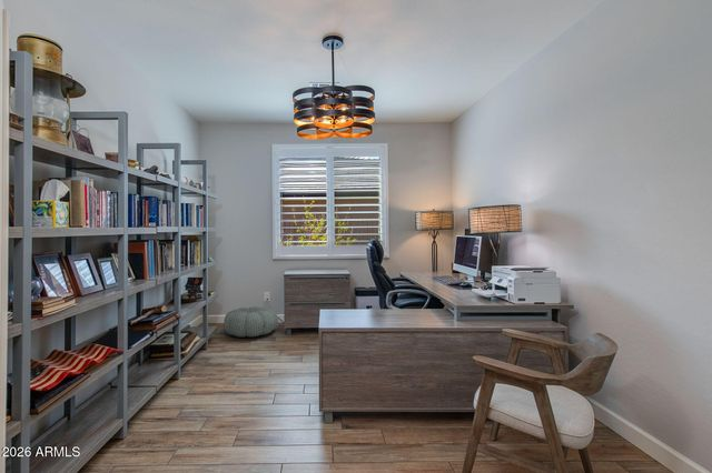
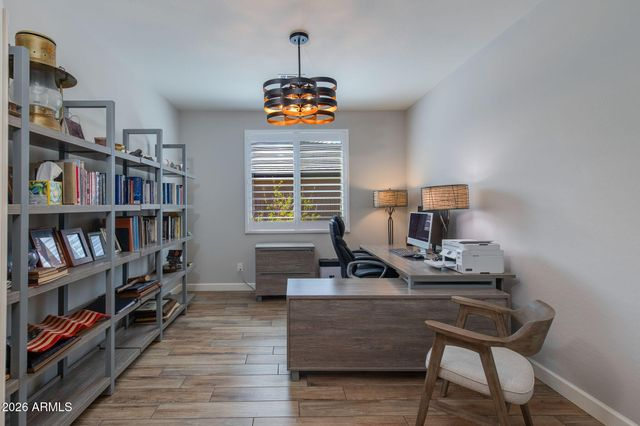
- pouf [222,305,279,339]
